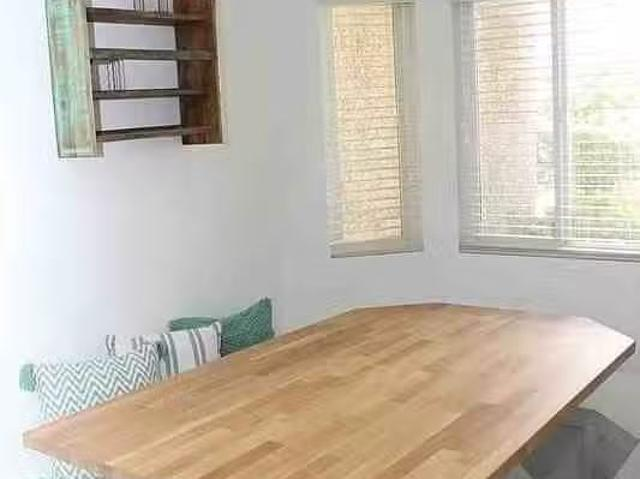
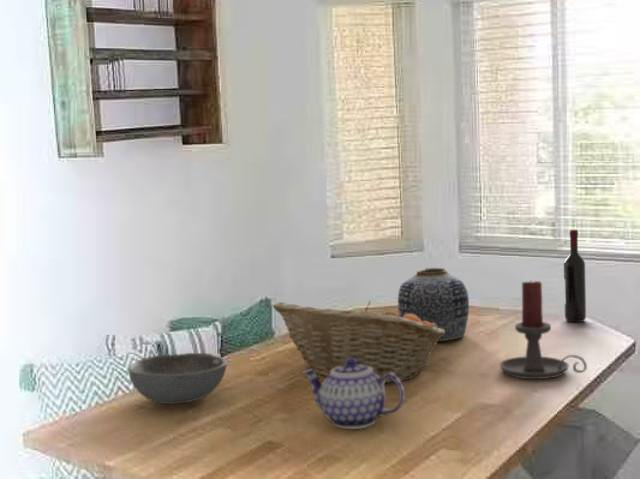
+ candle holder [499,280,588,380]
+ wine bottle [563,228,587,323]
+ vase [397,267,470,342]
+ bowl [127,352,228,405]
+ fruit basket [272,300,445,384]
+ teapot [302,358,406,430]
